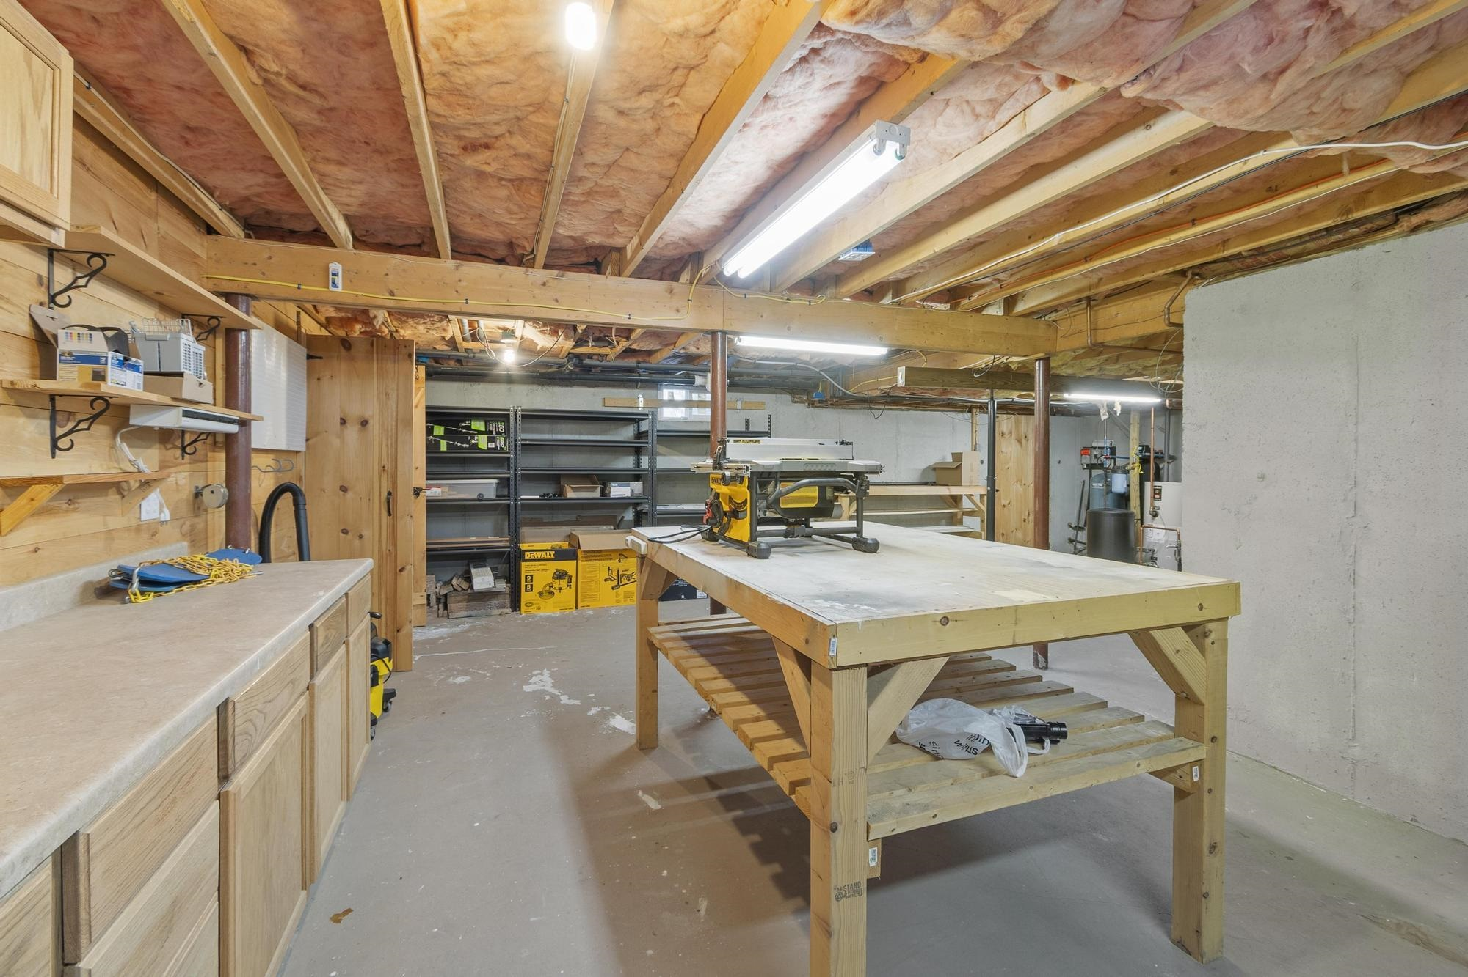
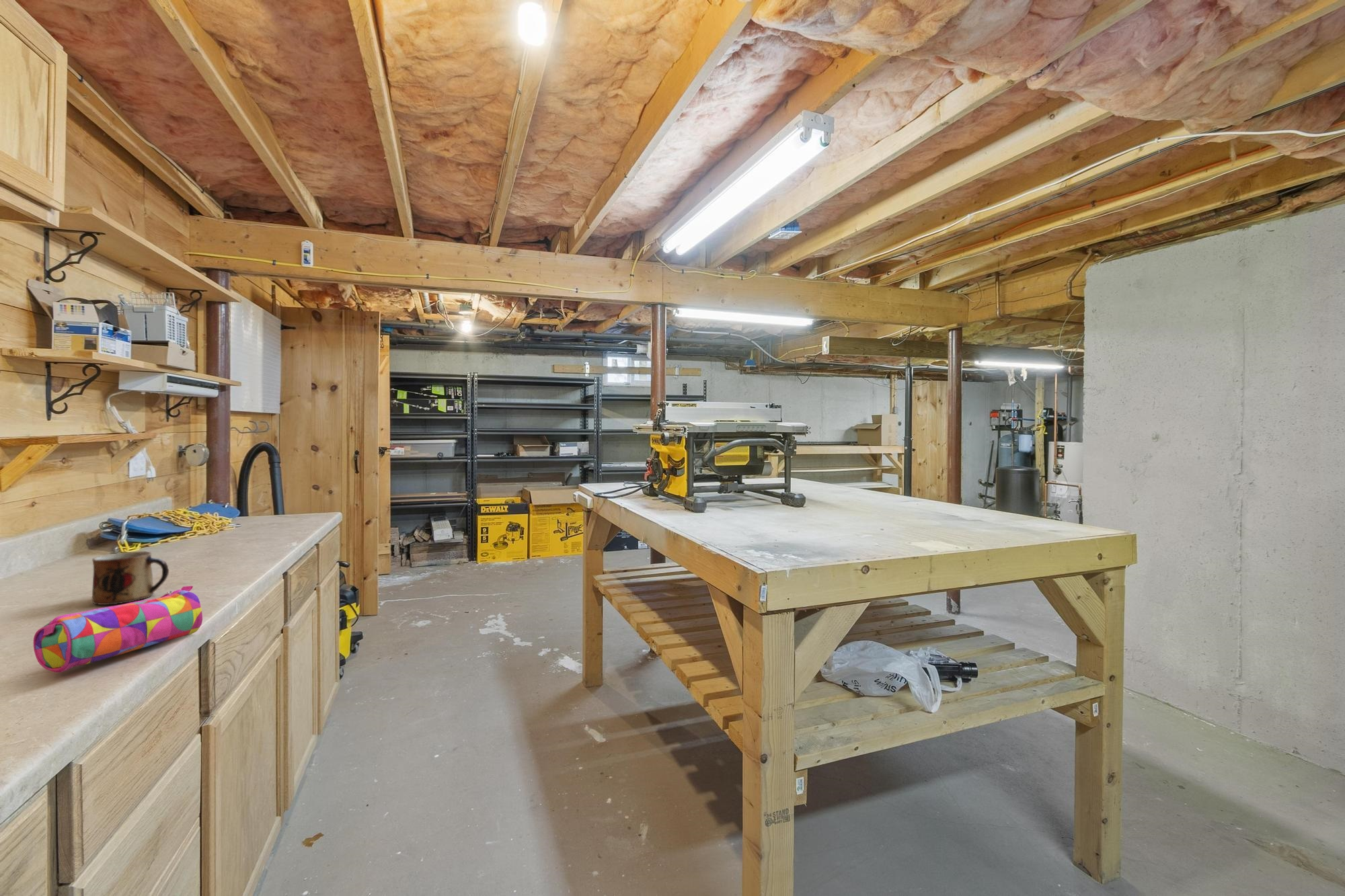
+ pencil case [33,585,203,673]
+ mug [91,551,169,606]
